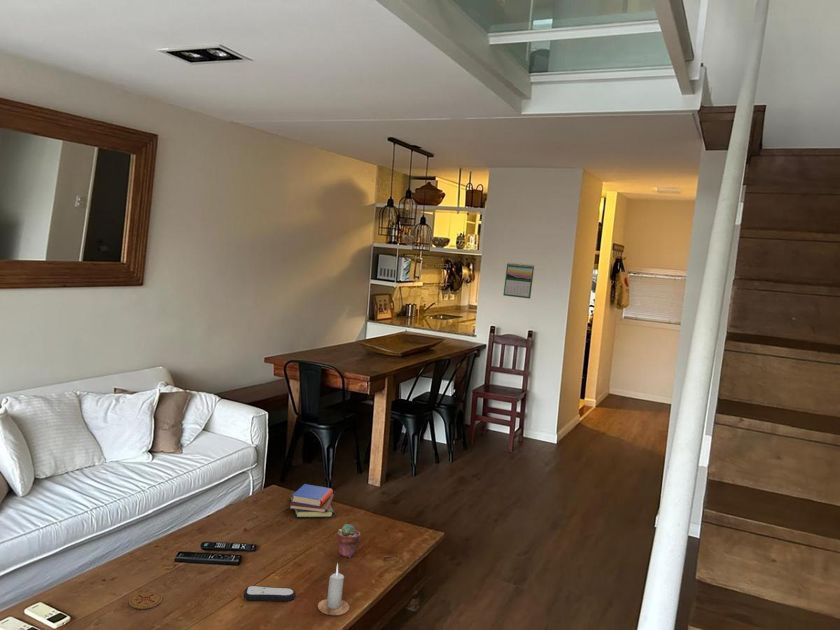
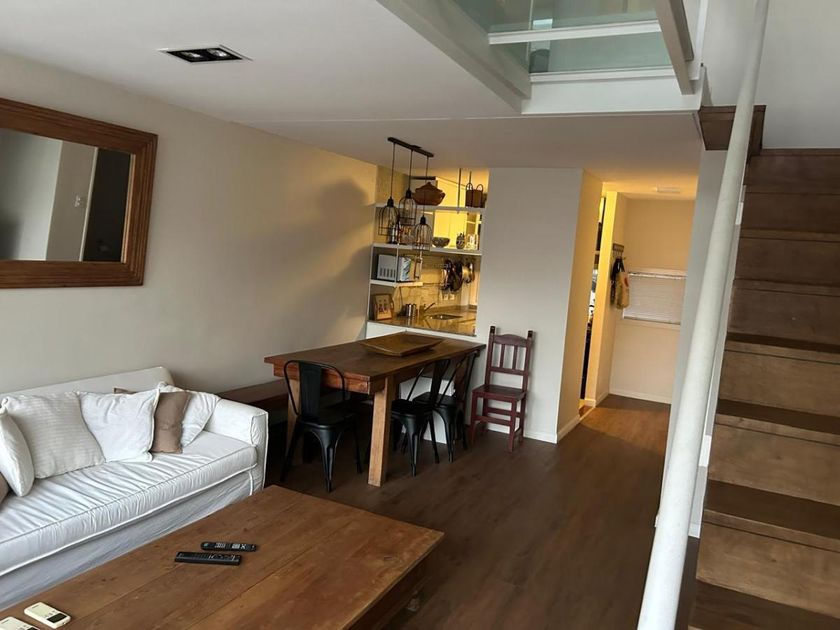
- remote control [243,584,296,602]
- coaster [128,590,163,610]
- candle [317,562,350,616]
- potted succulent [336,523,361,559]
- calendar [502,262,535,299]
- book [288,483,335,518]
